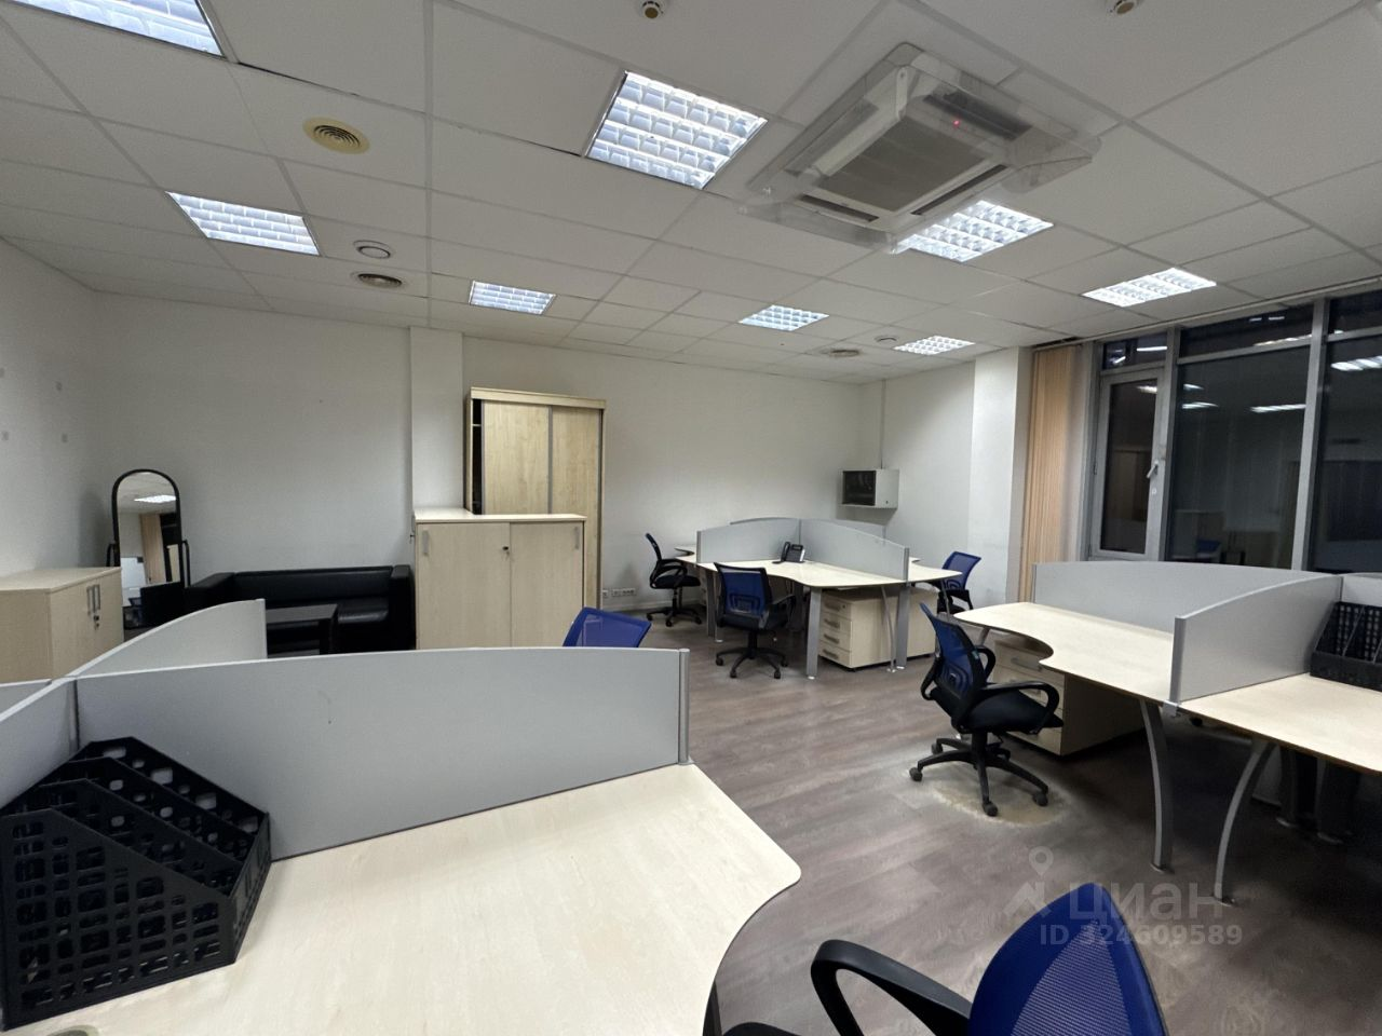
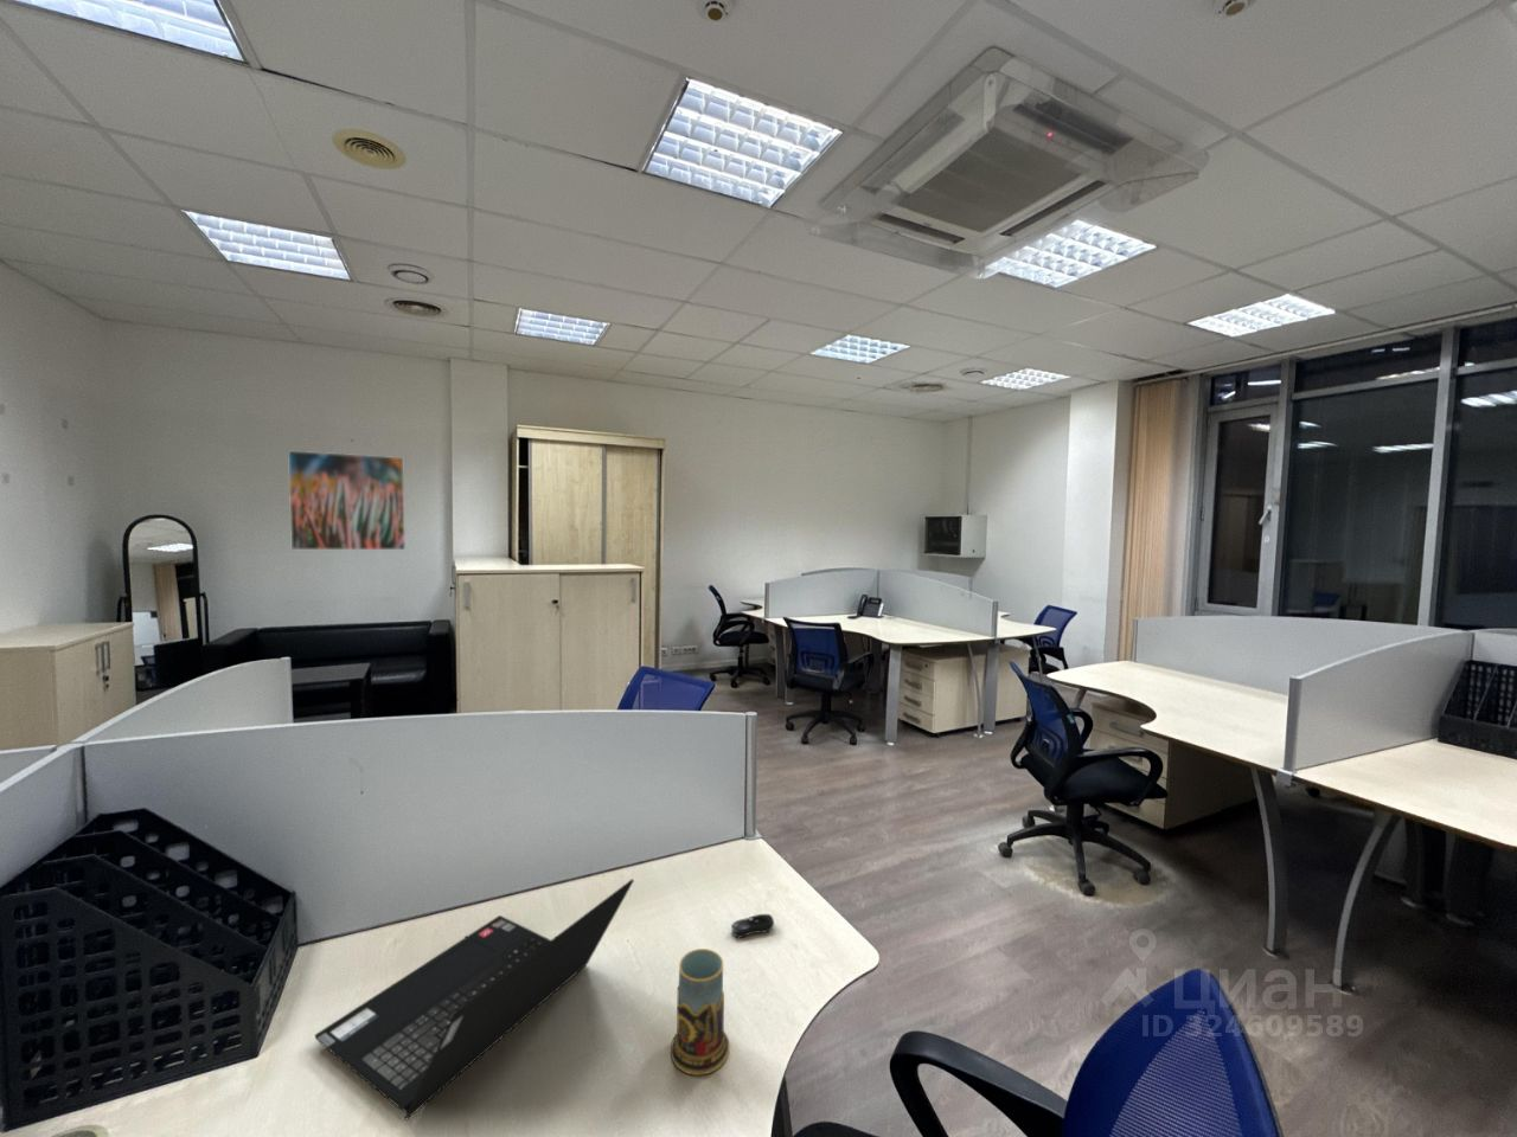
+ laptop computer [313,878,635,1121]
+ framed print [287,450,406,551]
+ computer mouse [730,914,775,939]
+ mug [670,947,730,1076]
